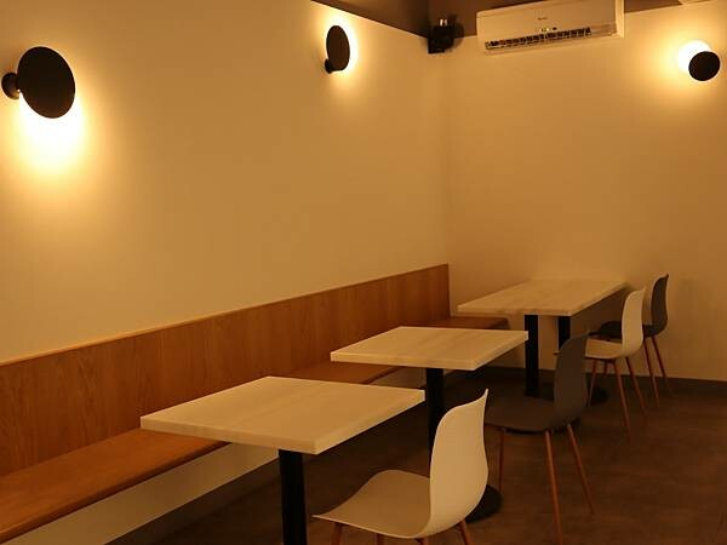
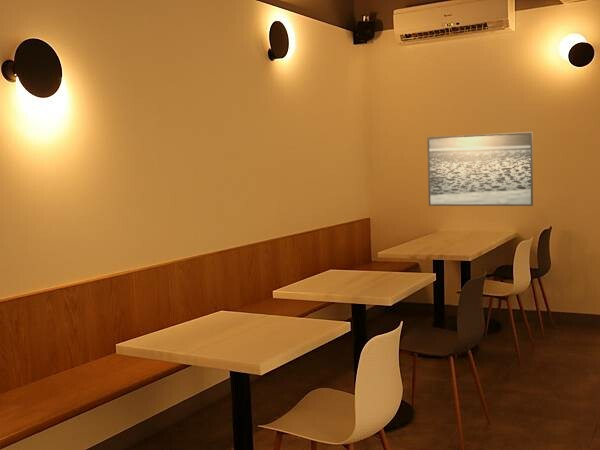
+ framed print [426,131,534,207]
